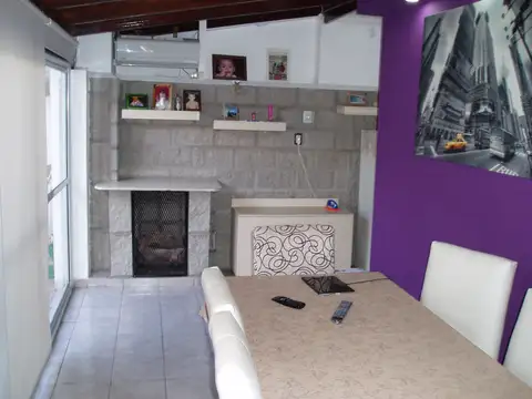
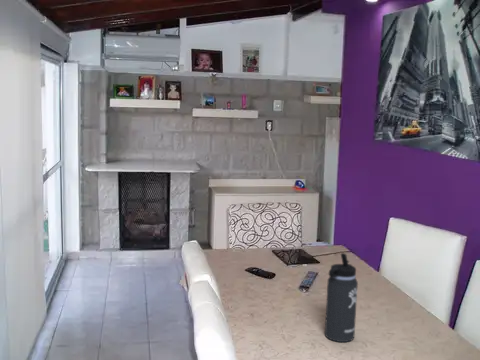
+ thermos bottle [324,252,359,343]
